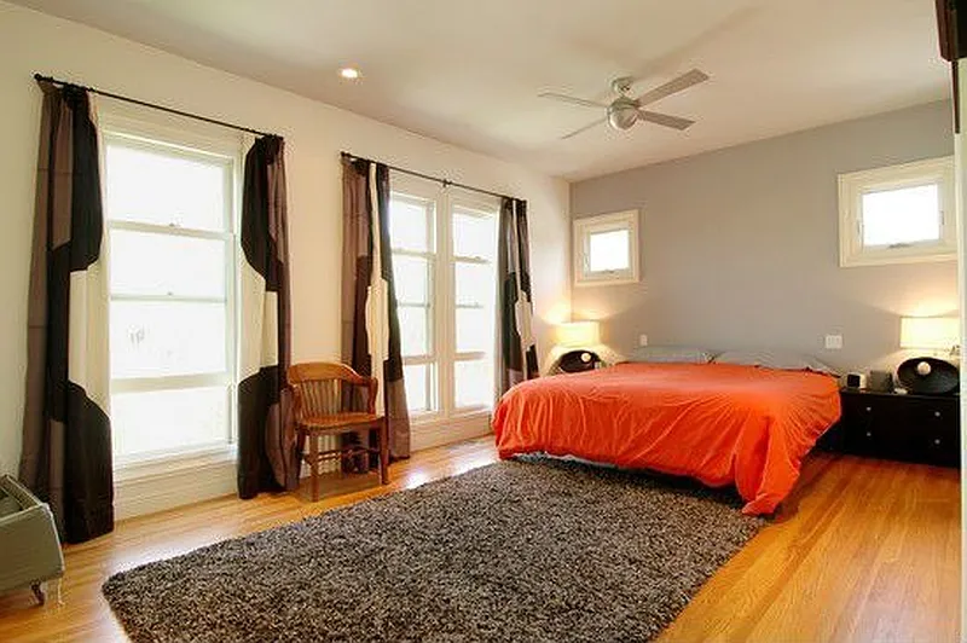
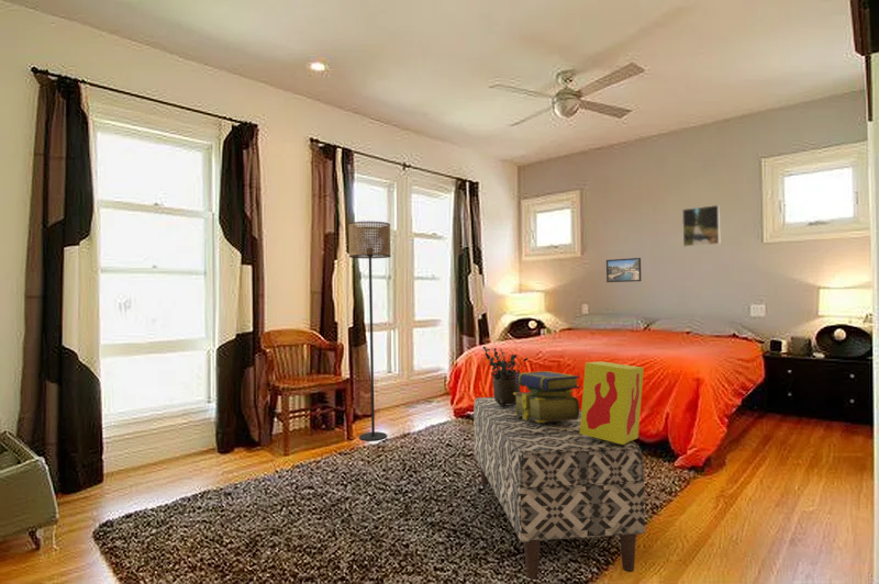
+ potted plant [481,339,528,406]
+ stack of books [513,370,581,423]
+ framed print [605,257,643,283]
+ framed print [681,204,721,248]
+ decorative box [580,360,645,445]
+ bench [472,396,646,581]
+ floor lamp [347,221,392,441]
